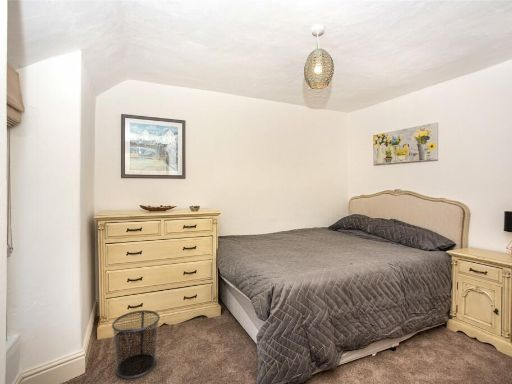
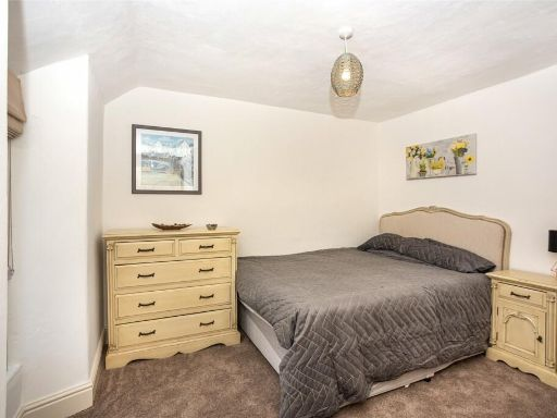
- waste bin [111,309,161,380]
